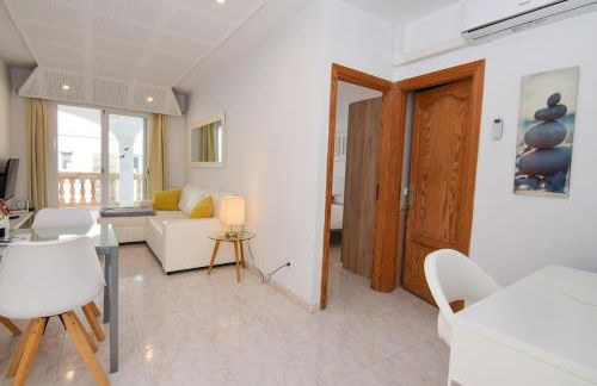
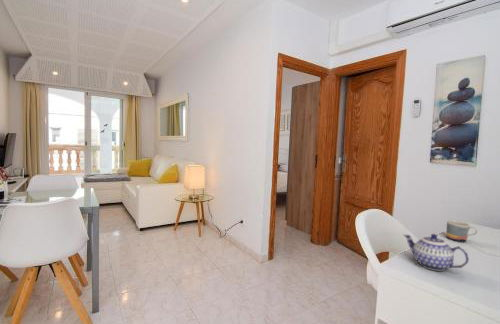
+ teapot [402,233,470,272]
+ mug [445,219,479,243]
